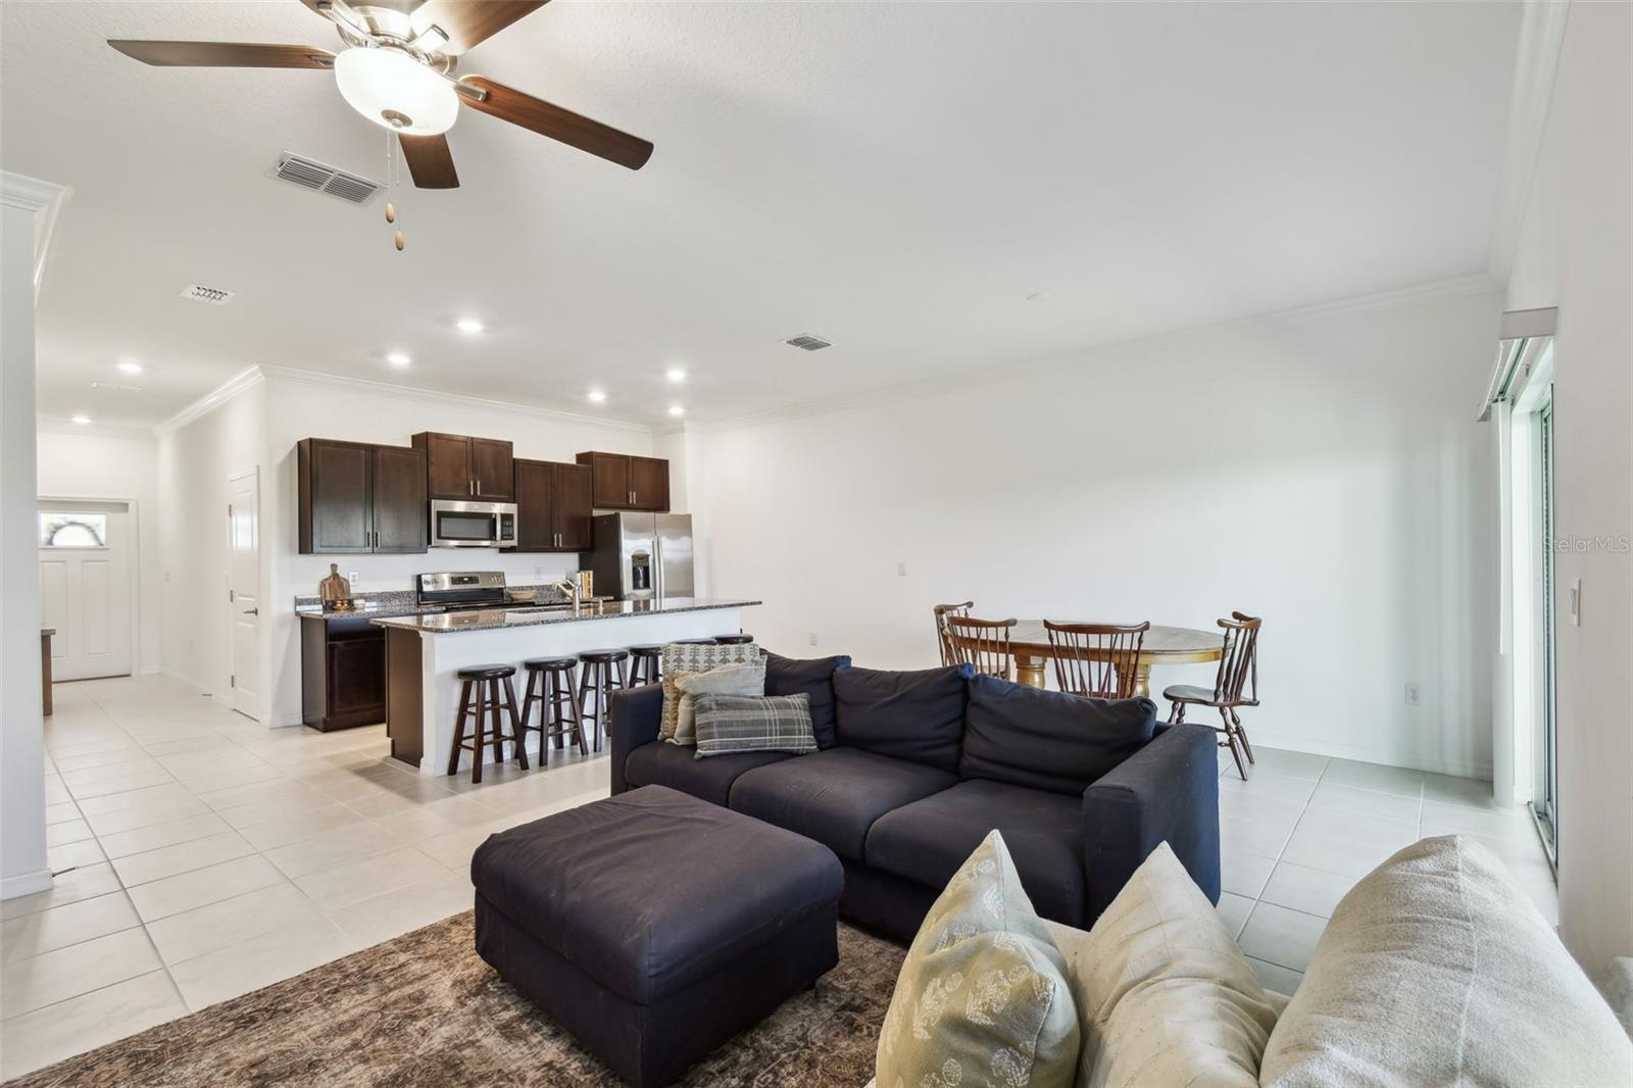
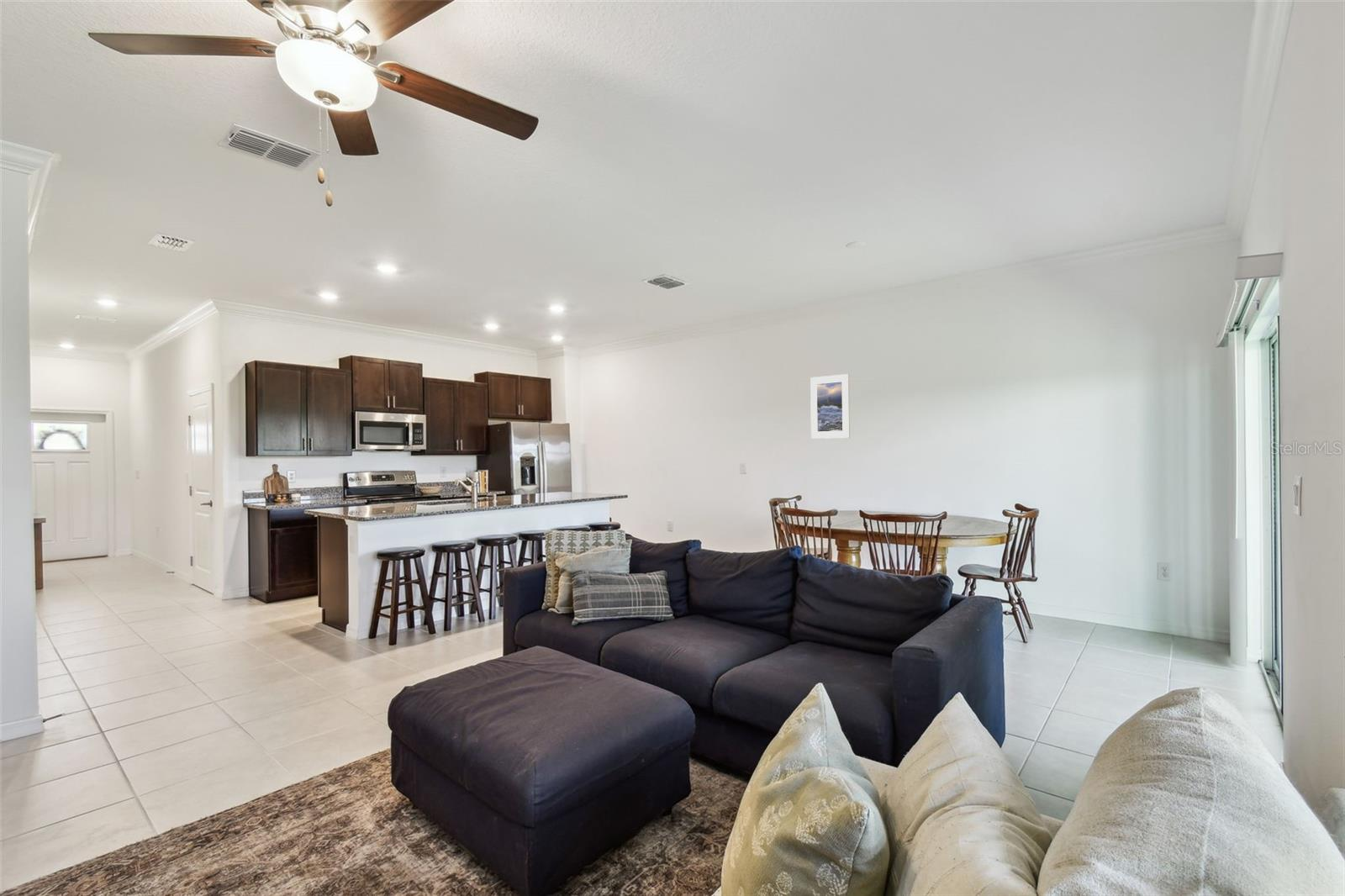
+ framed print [810,373,851,440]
